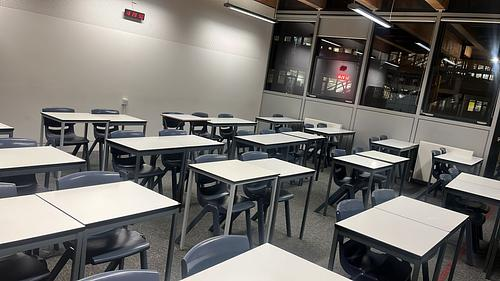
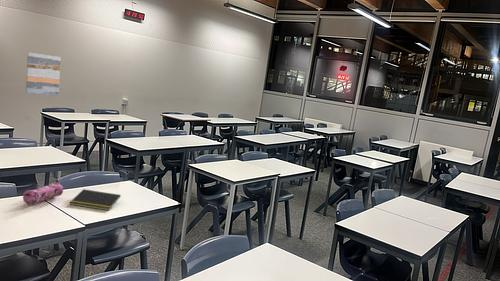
+ pencil case [22,181,64,206]
+ notepad [68,188,122,212]
+ wall art [25,51,62,96]
